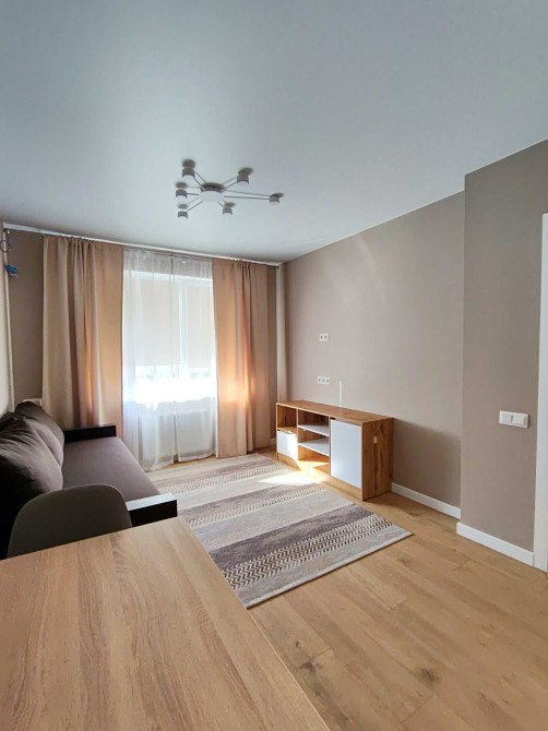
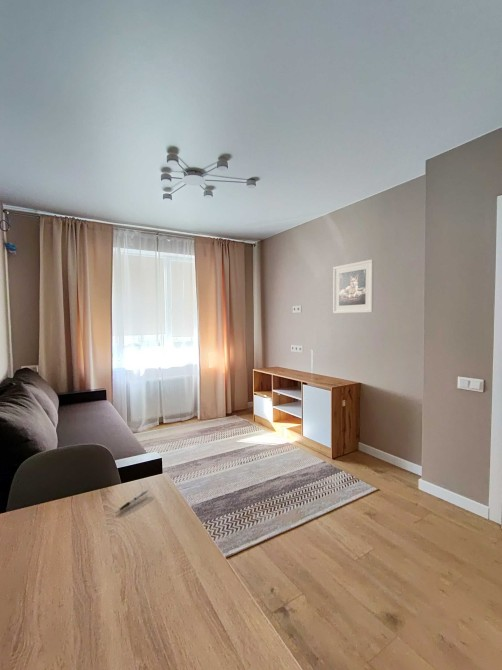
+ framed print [332,259,375,314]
+ pen [114,489,149,514]
